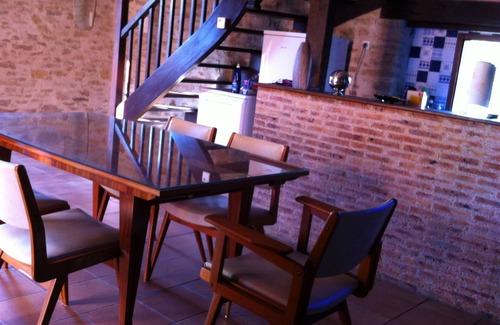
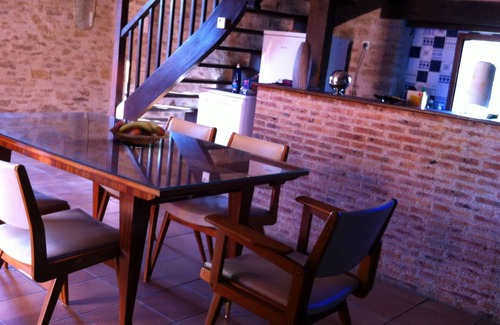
+ fruit basket [108,120,170,147]
